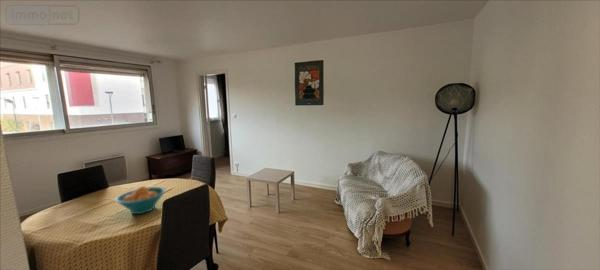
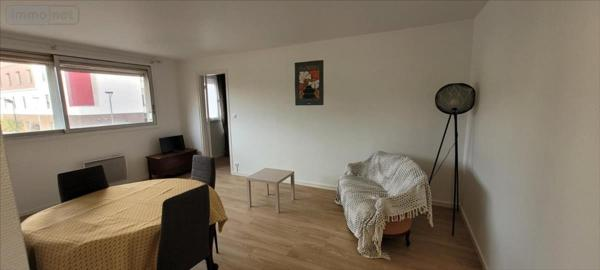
- fruit bowl [114,185,167,215]
